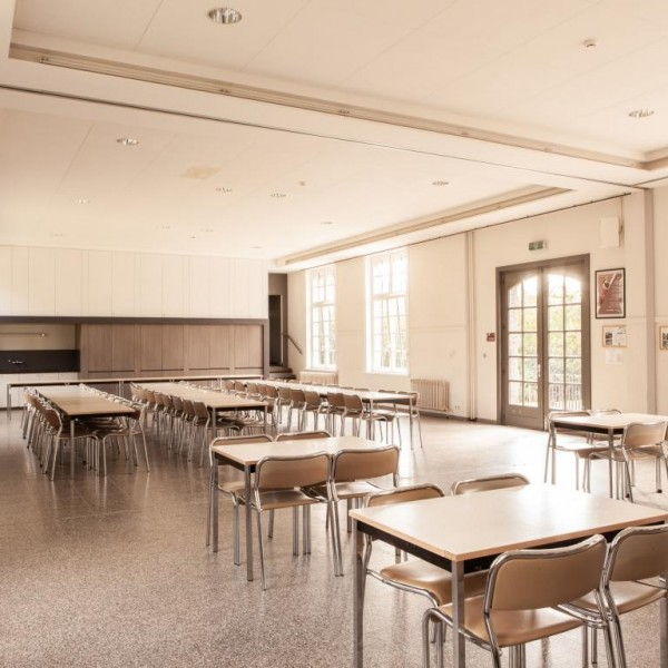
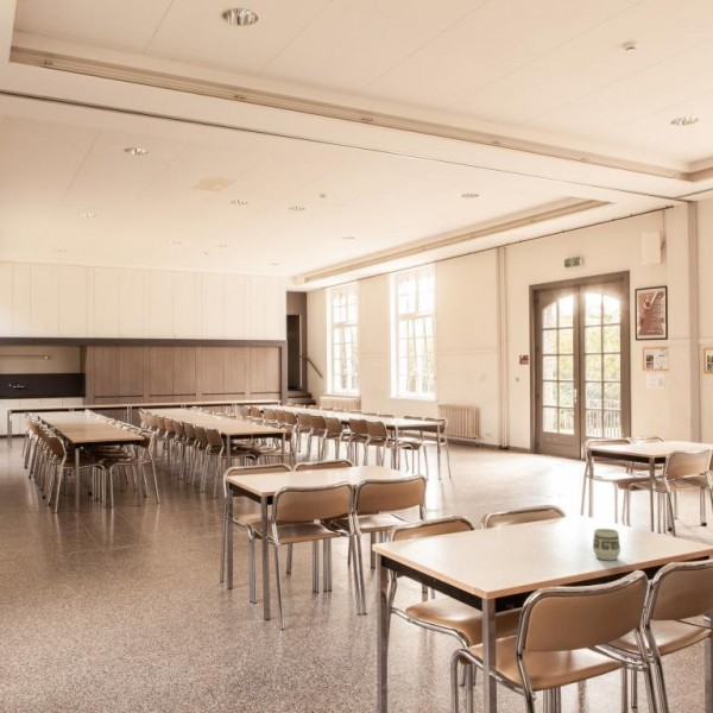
+ cup [592,528,621,561]
